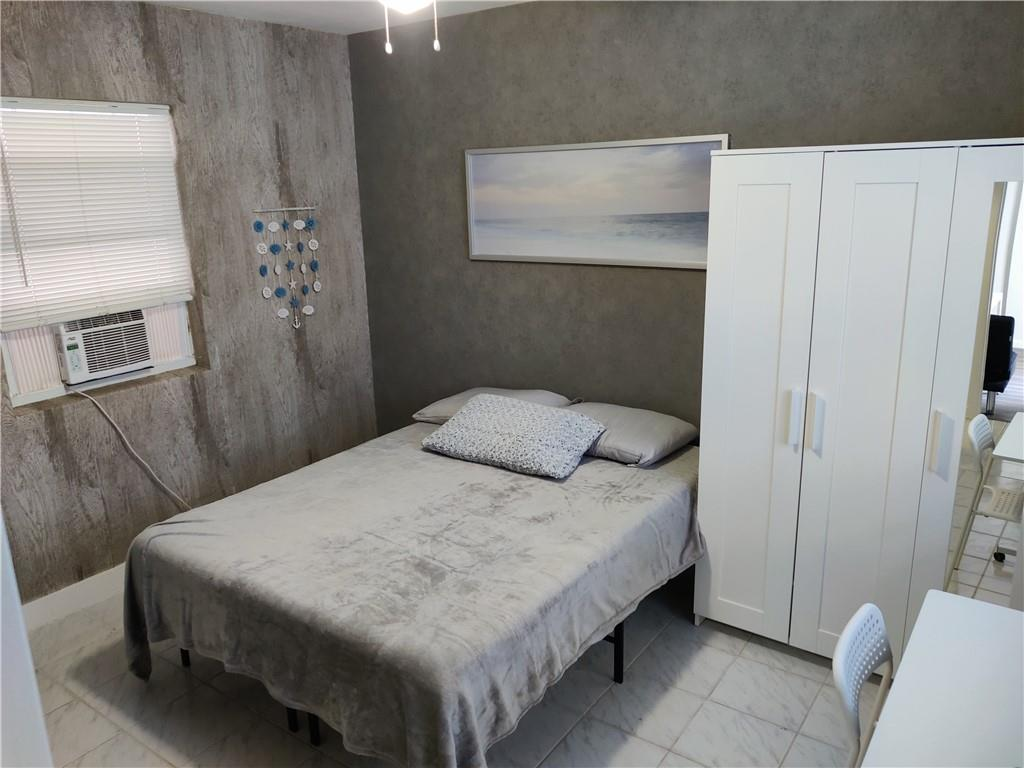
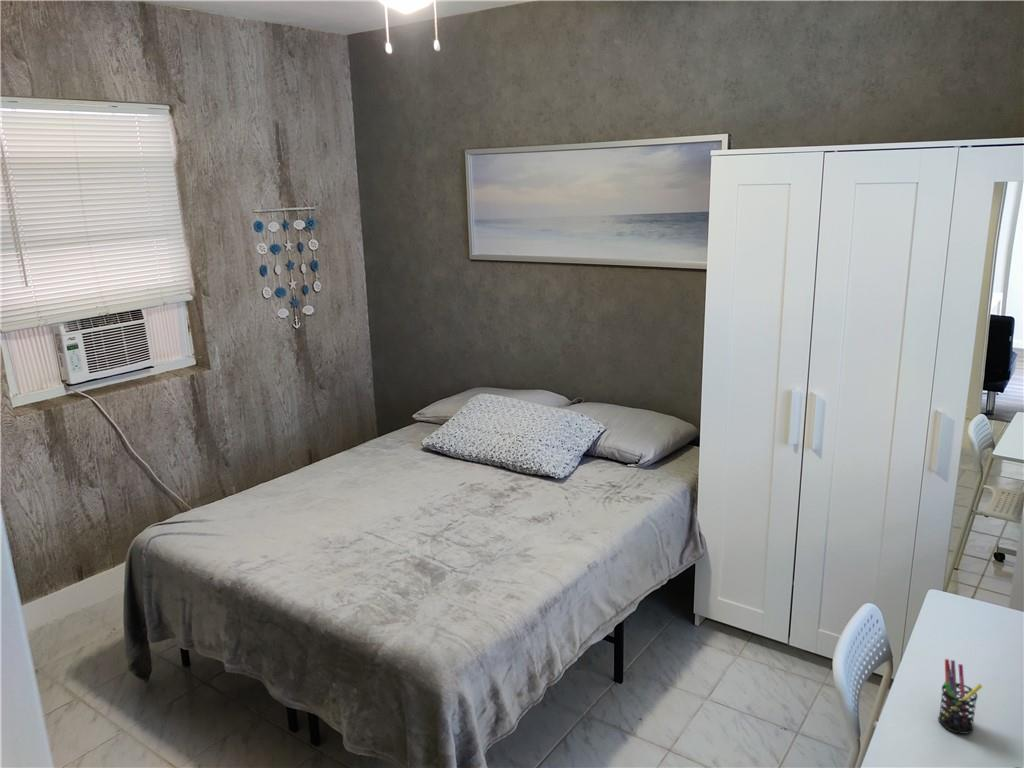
+ pen holder [937,658,983,735]
